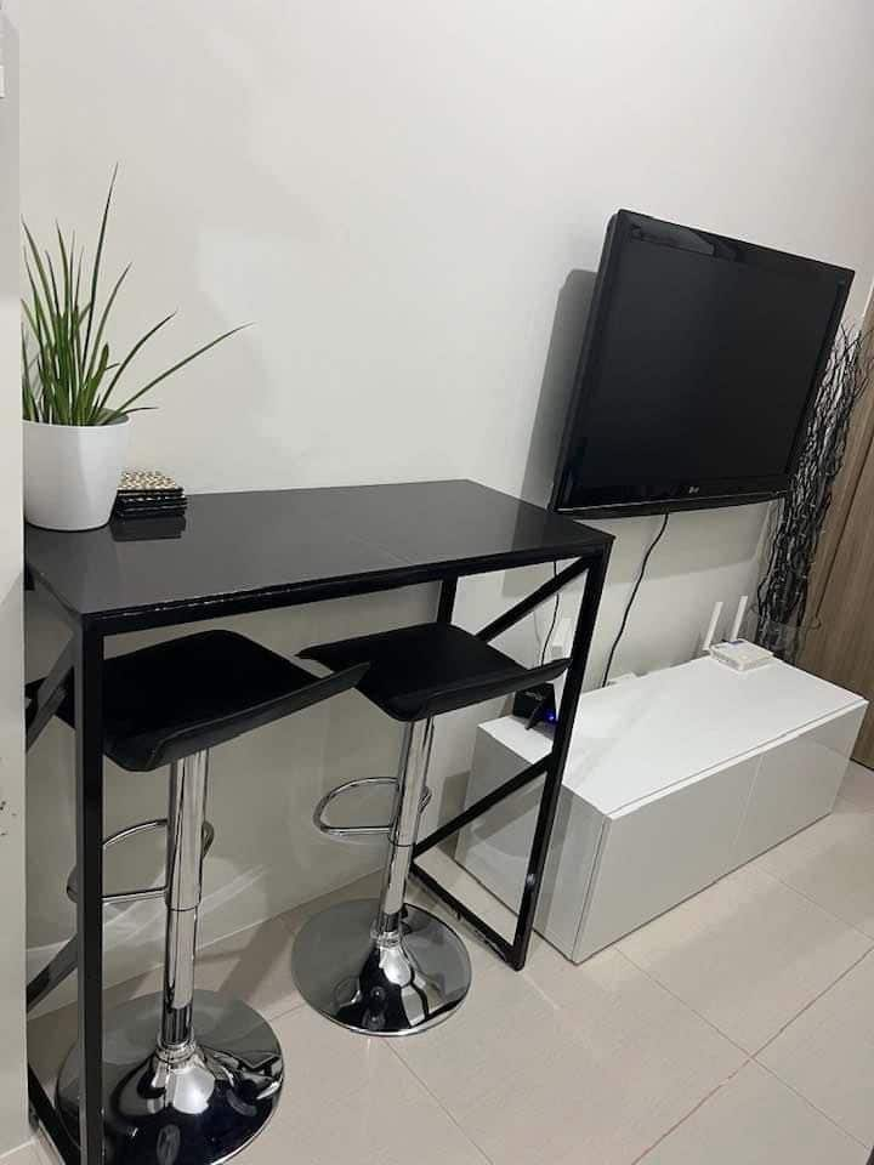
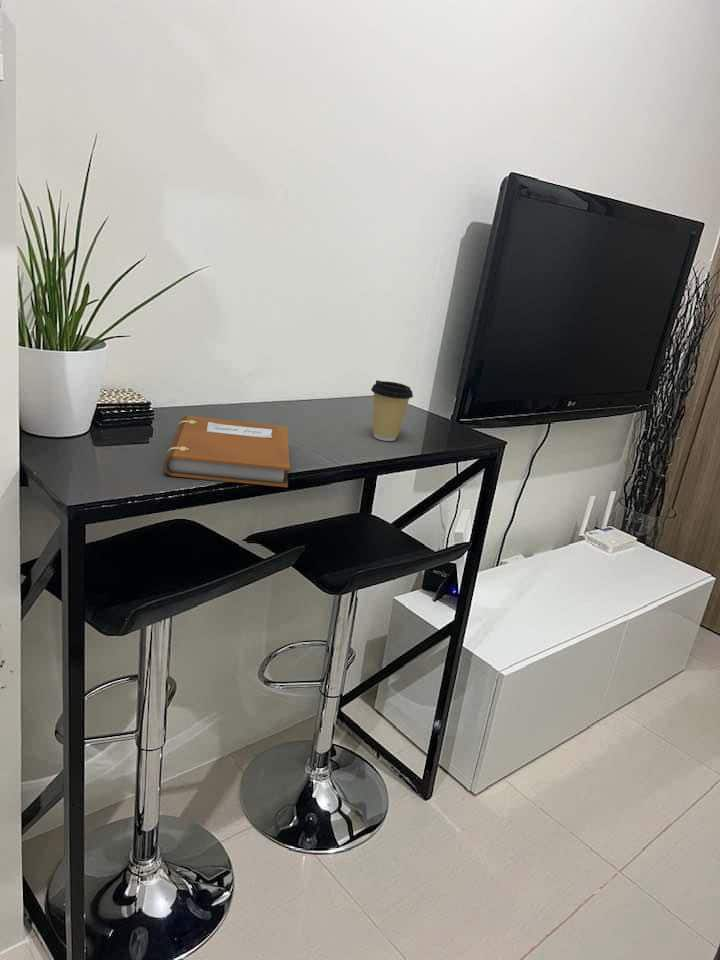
+ coffee cup [370,379,414,442]
+ notebook [163,415,291,488]
